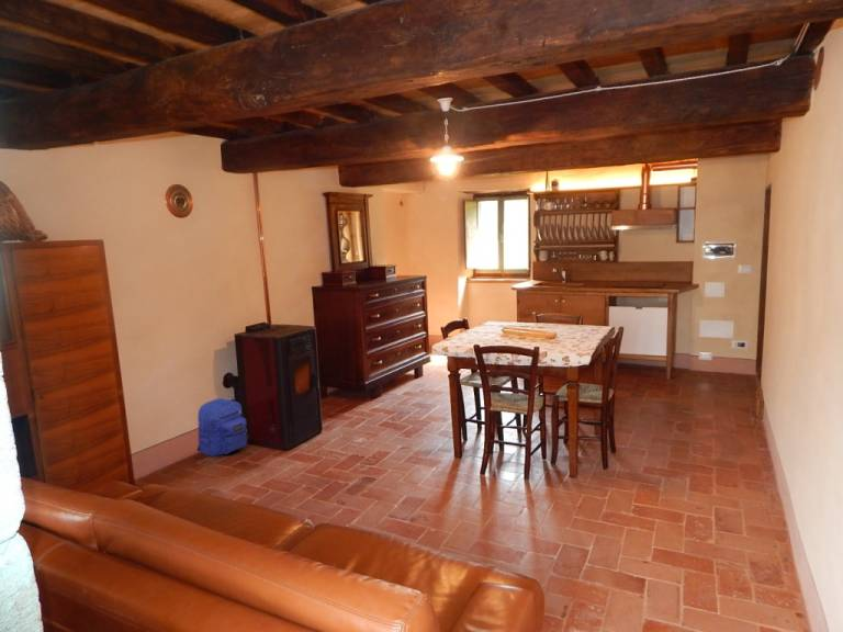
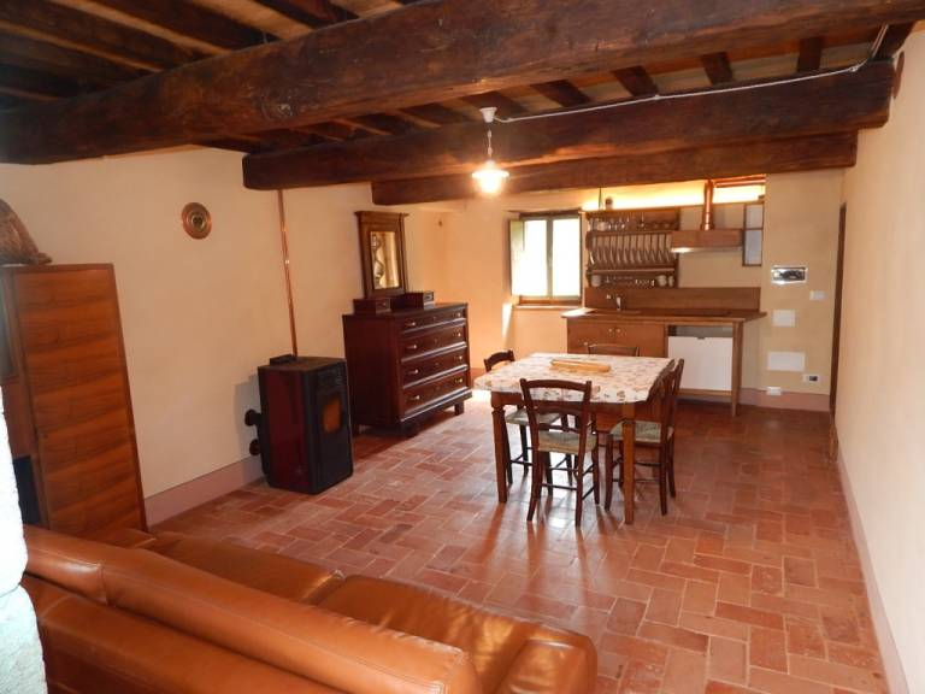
- backpack [195,397,250,458]
